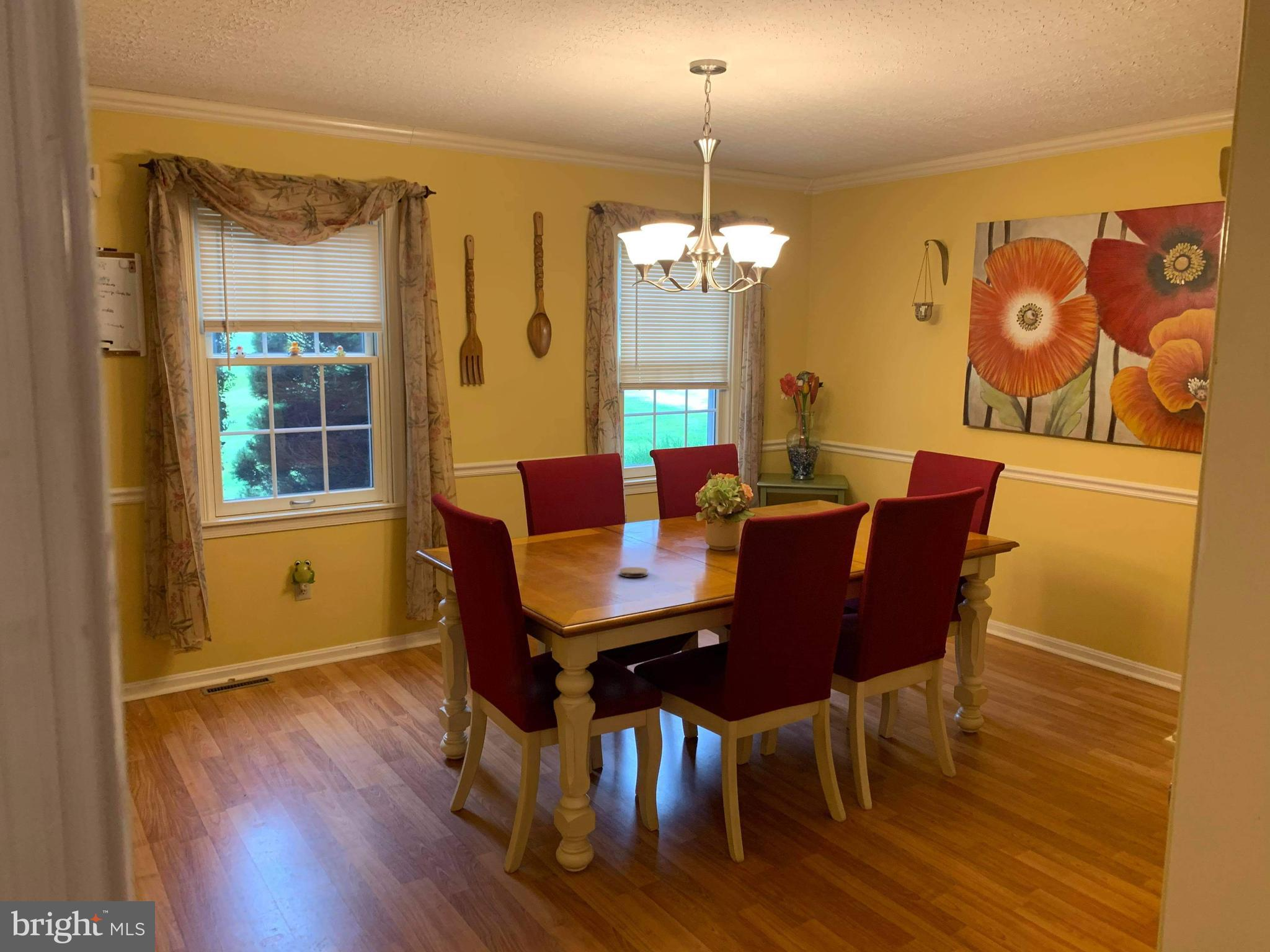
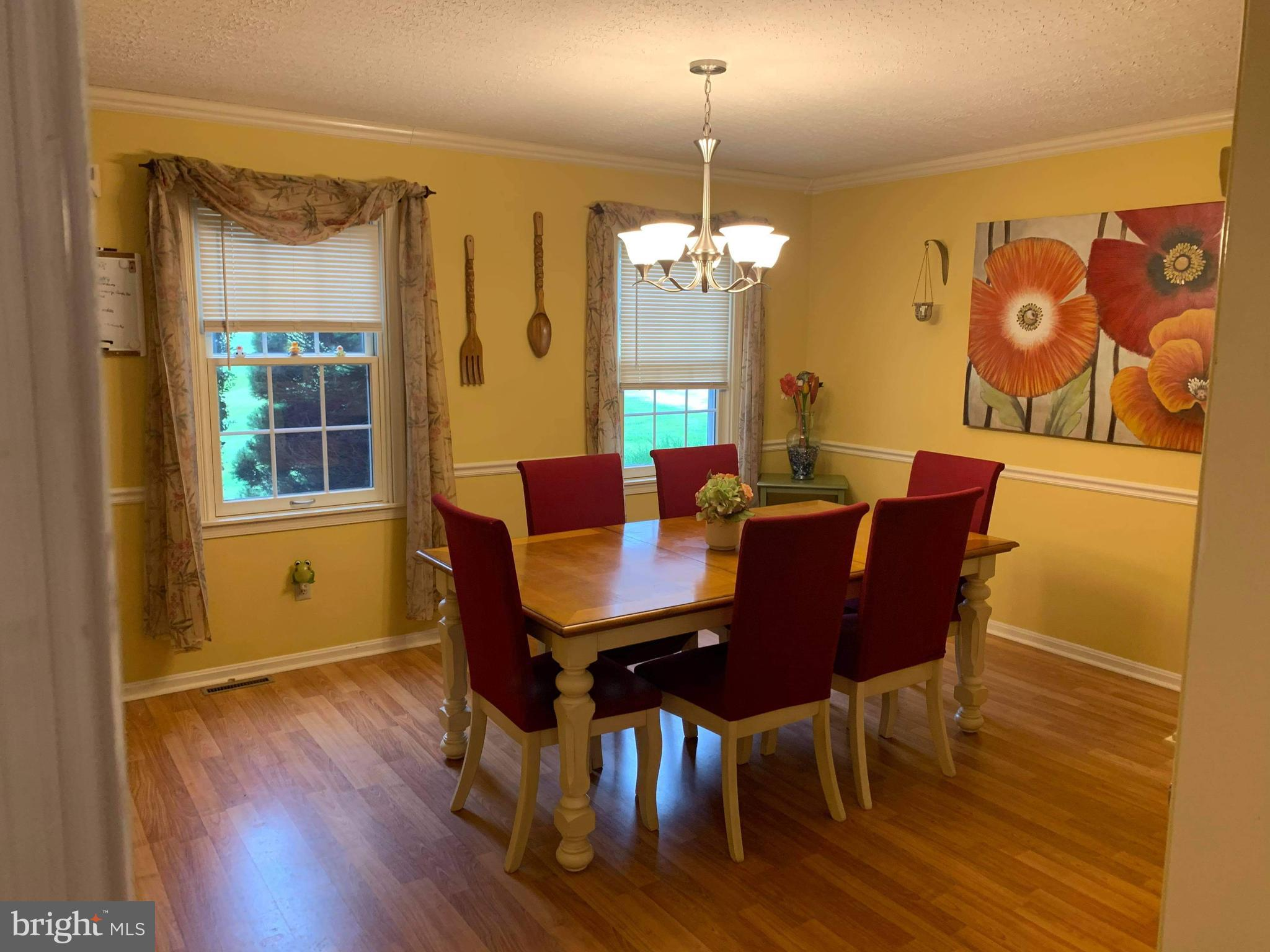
- coaster [618,566,649,578]
